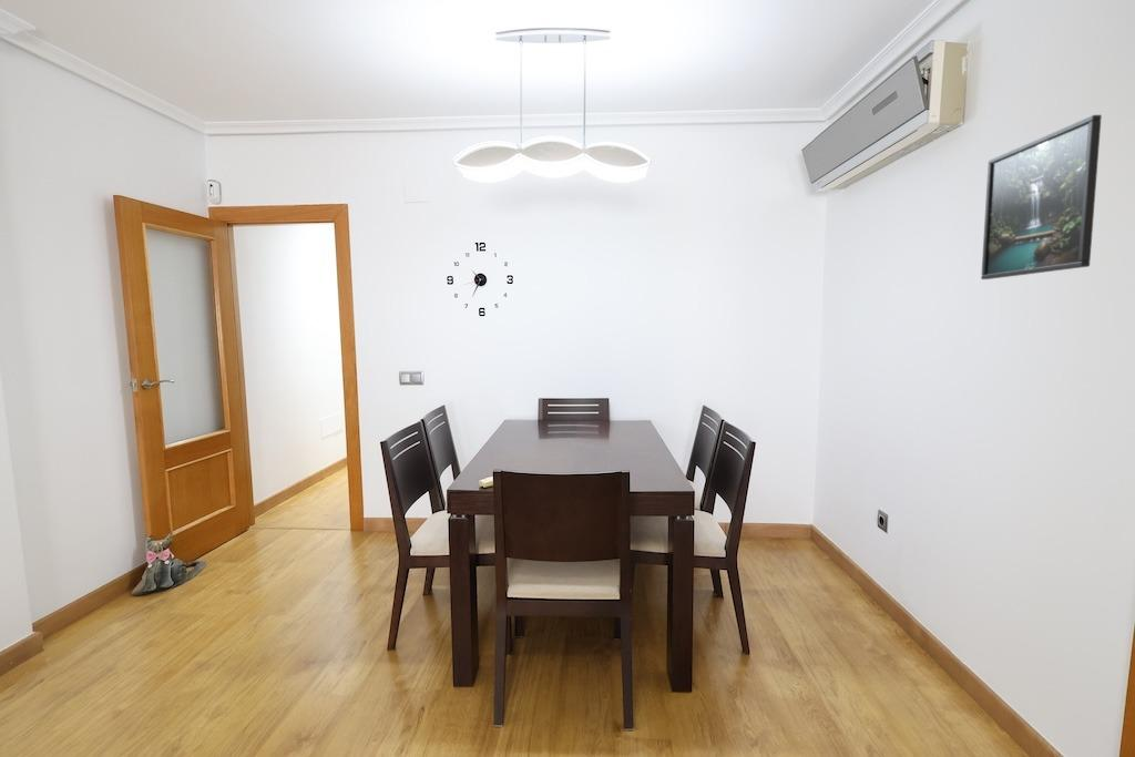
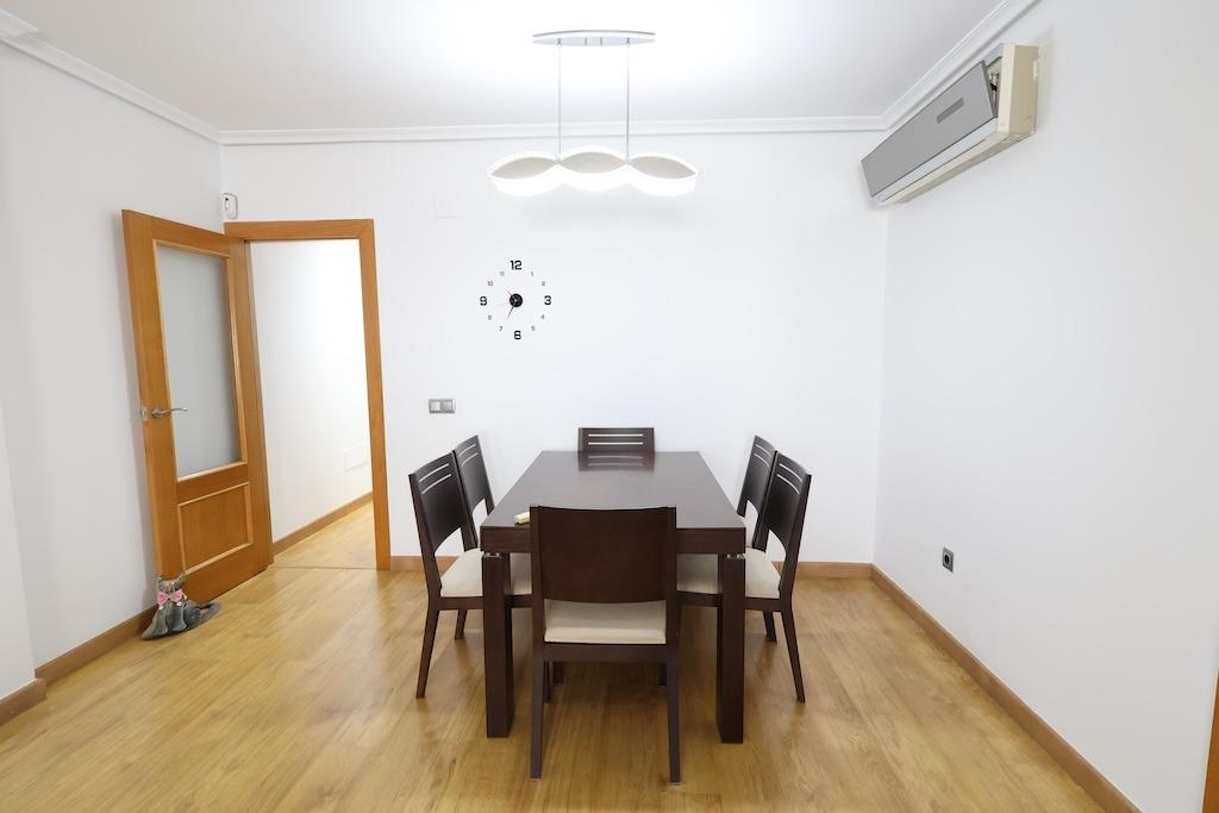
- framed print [980,114,1103,280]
